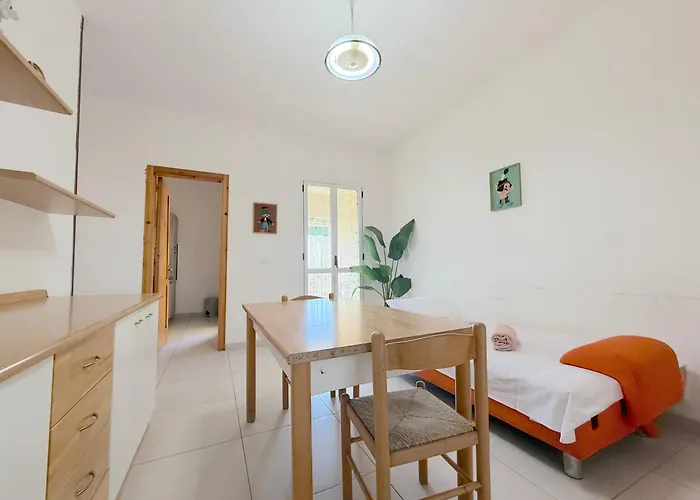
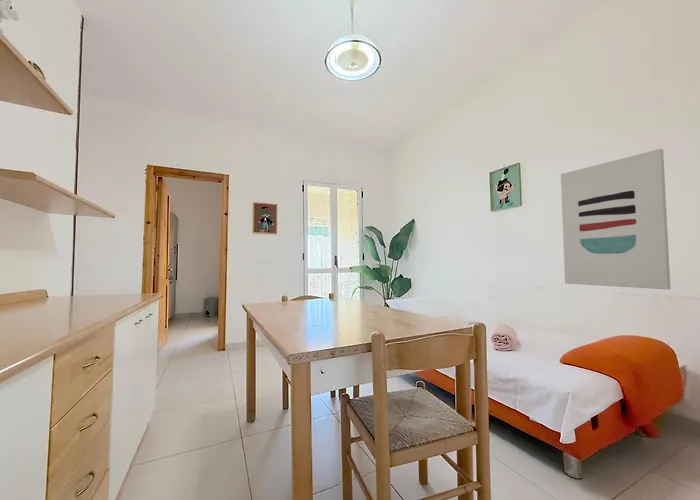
+ wall art [560,148,671,290]
